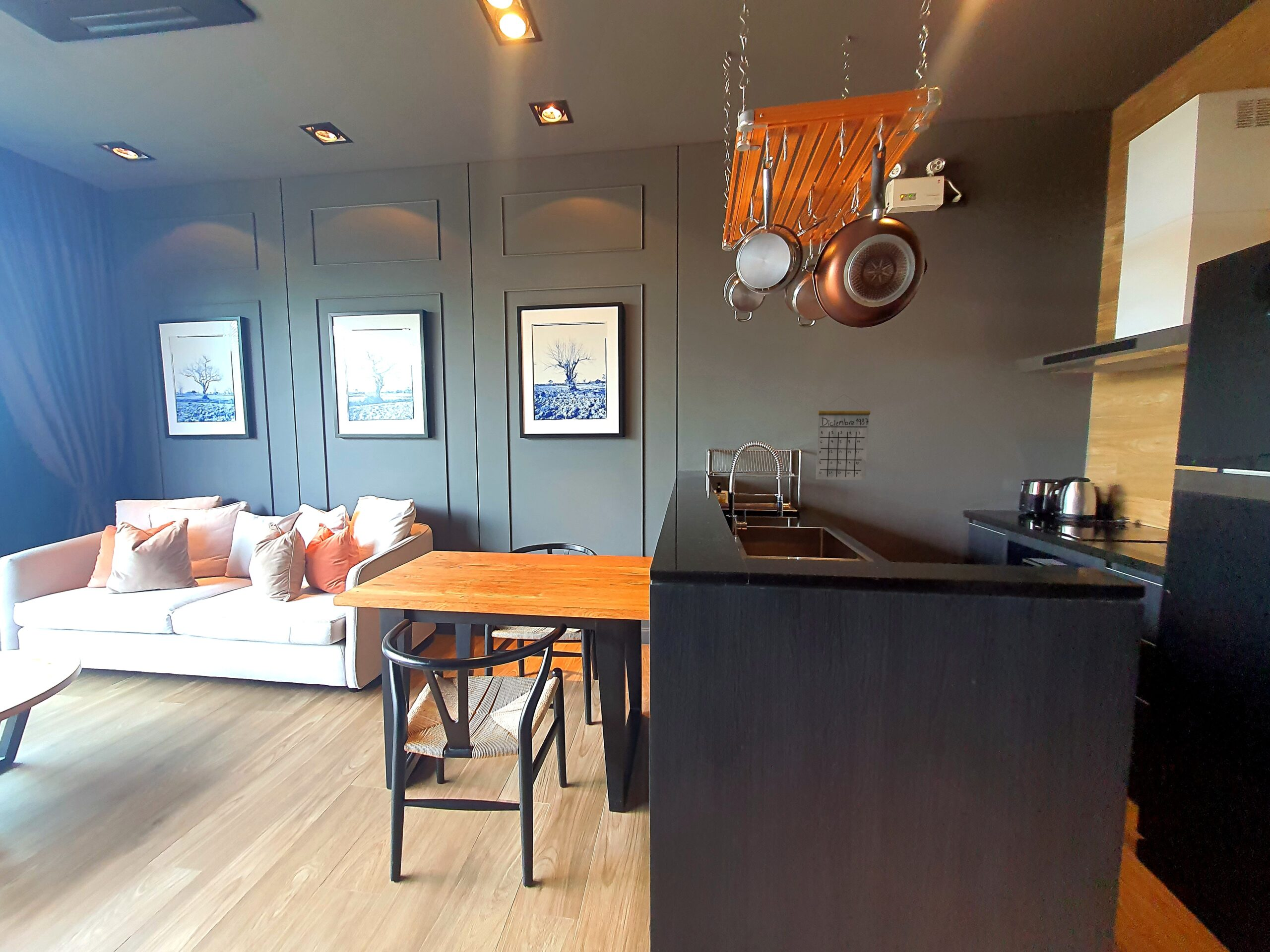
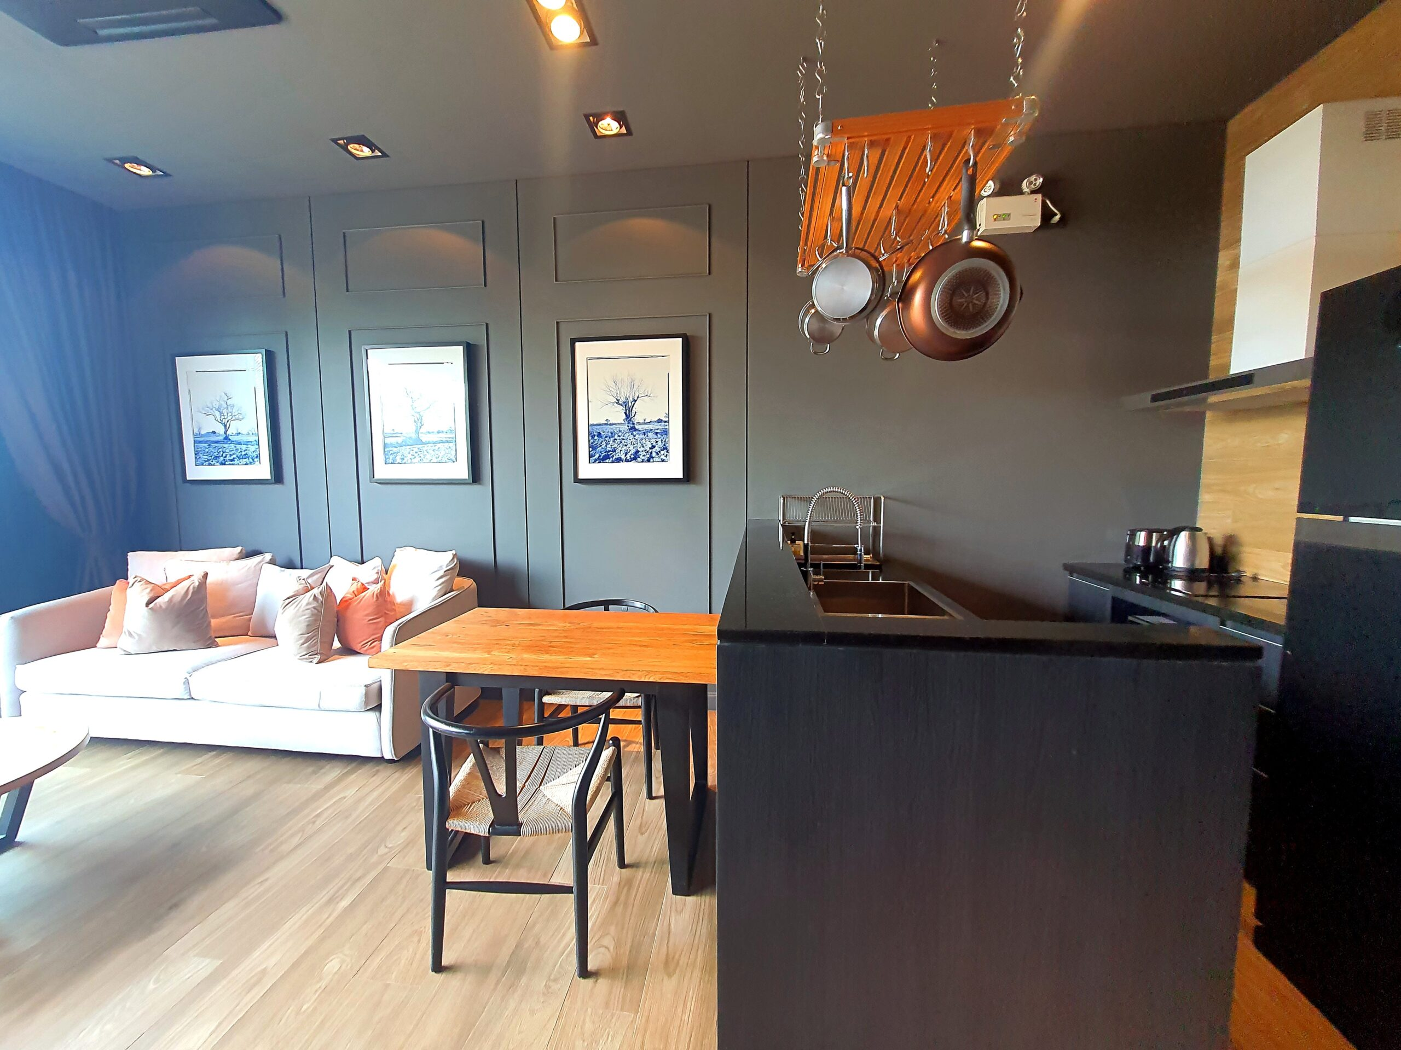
- calendar [816,394,871,481]
